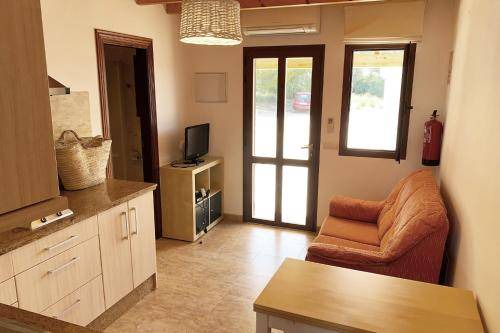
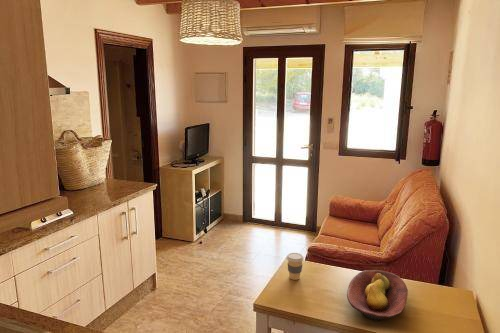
+ coffee cup [285,252,305,281]
+ fruit bowl [346,269,409,322]
